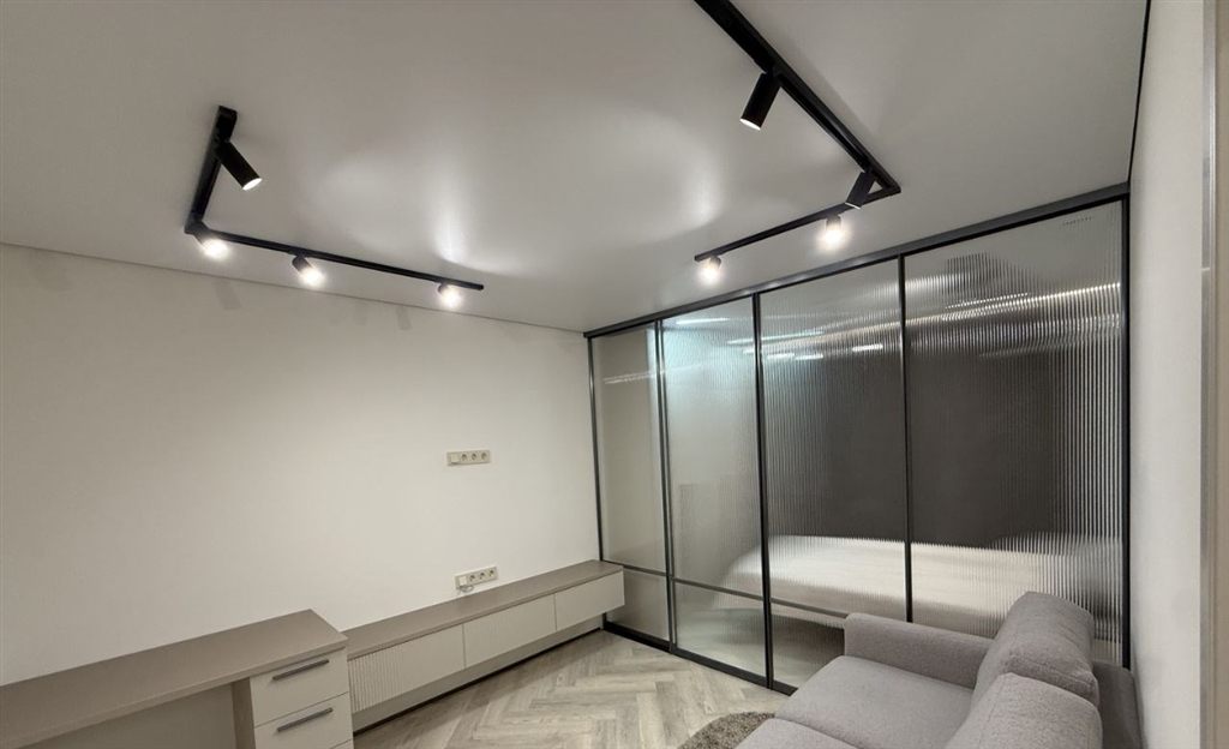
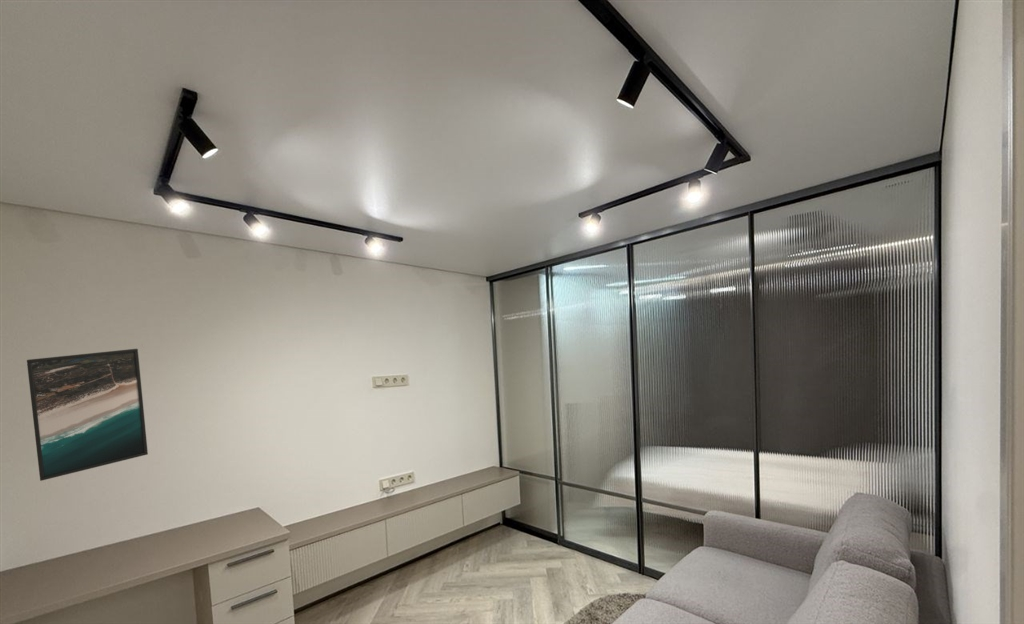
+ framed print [26,348,149,482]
